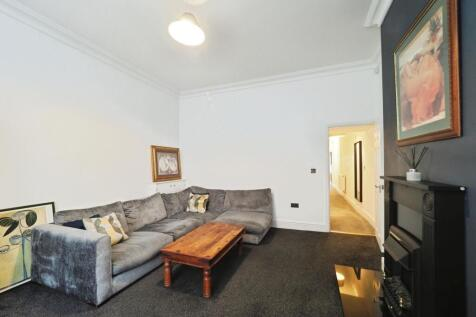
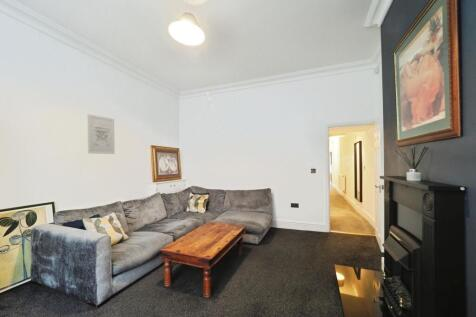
+ wall art [86,113,116,155]
